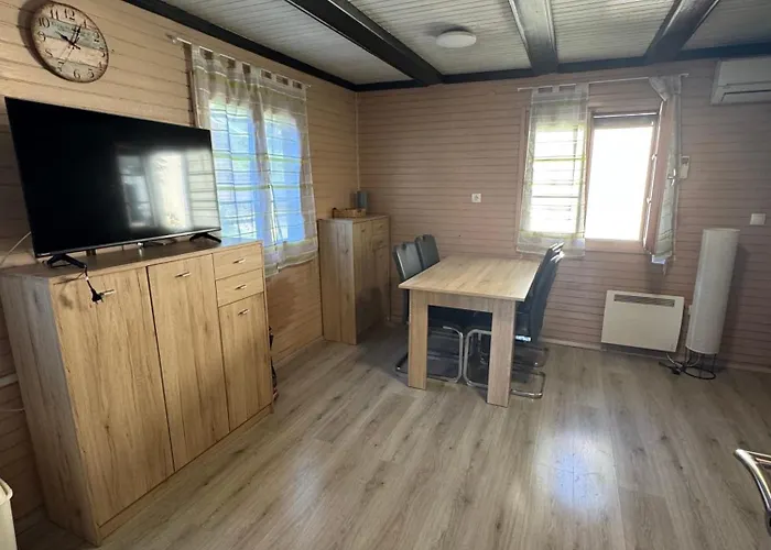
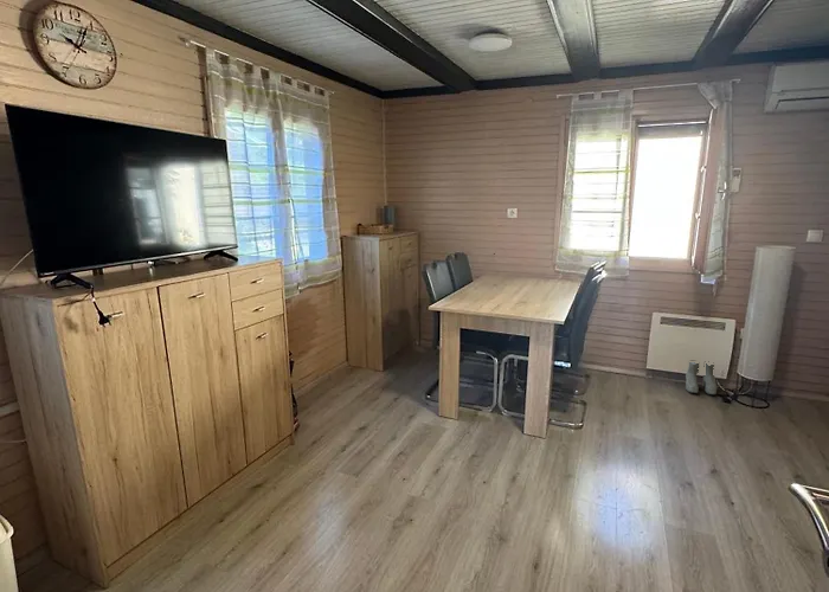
+ boots [685,361,718,395]
